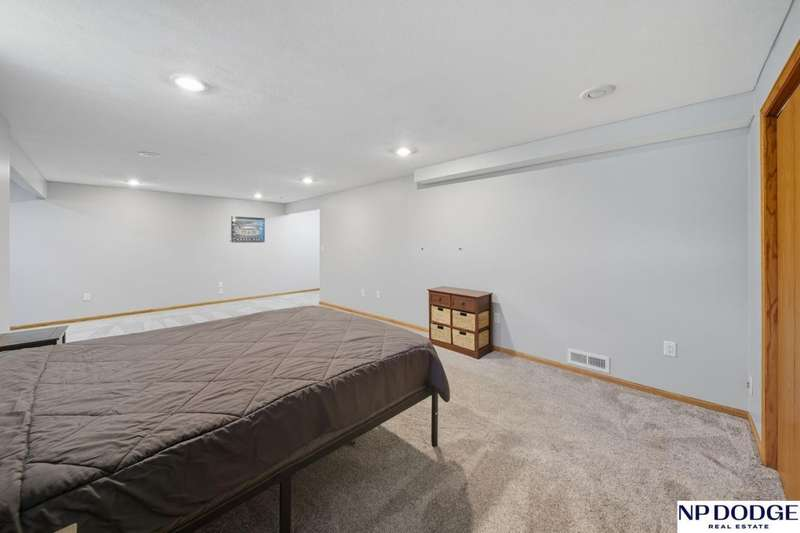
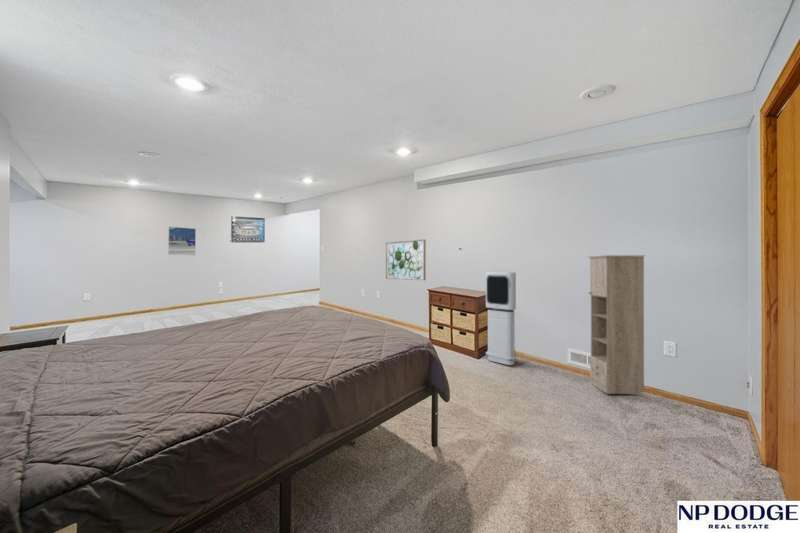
+ storage cabinet [587,254,646,395]
+ air purifier [485,271,517,366]
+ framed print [167,226,197,256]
+ wall art [385,238,427,281]
